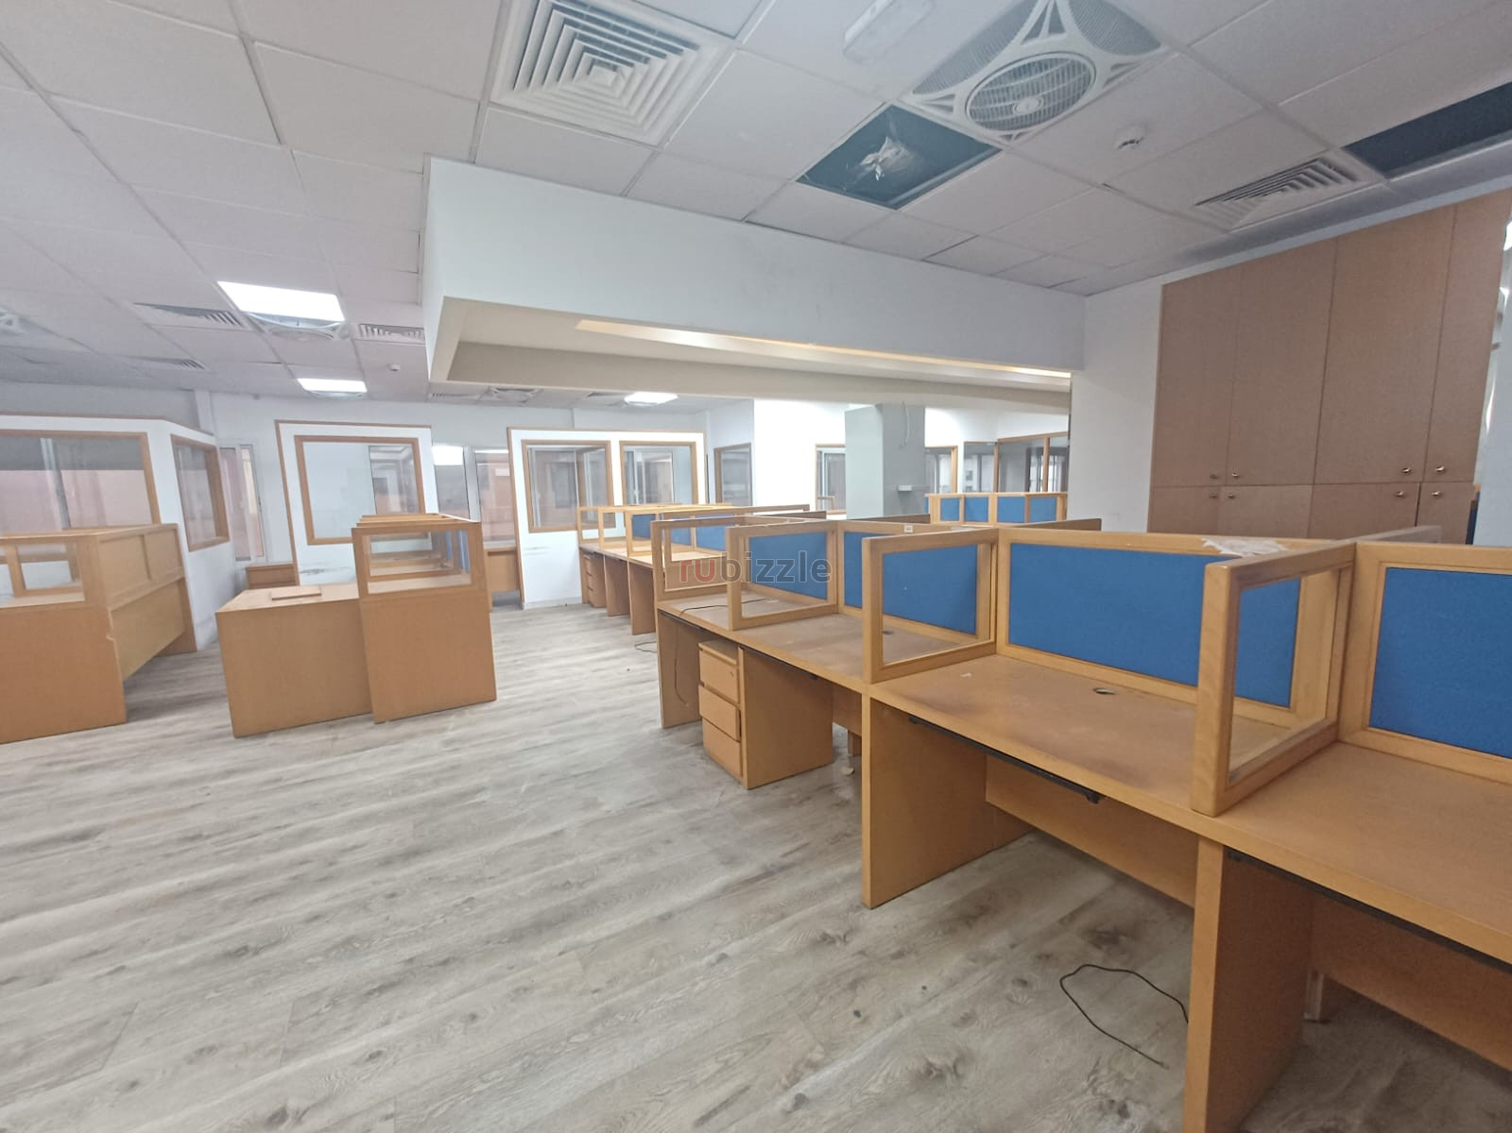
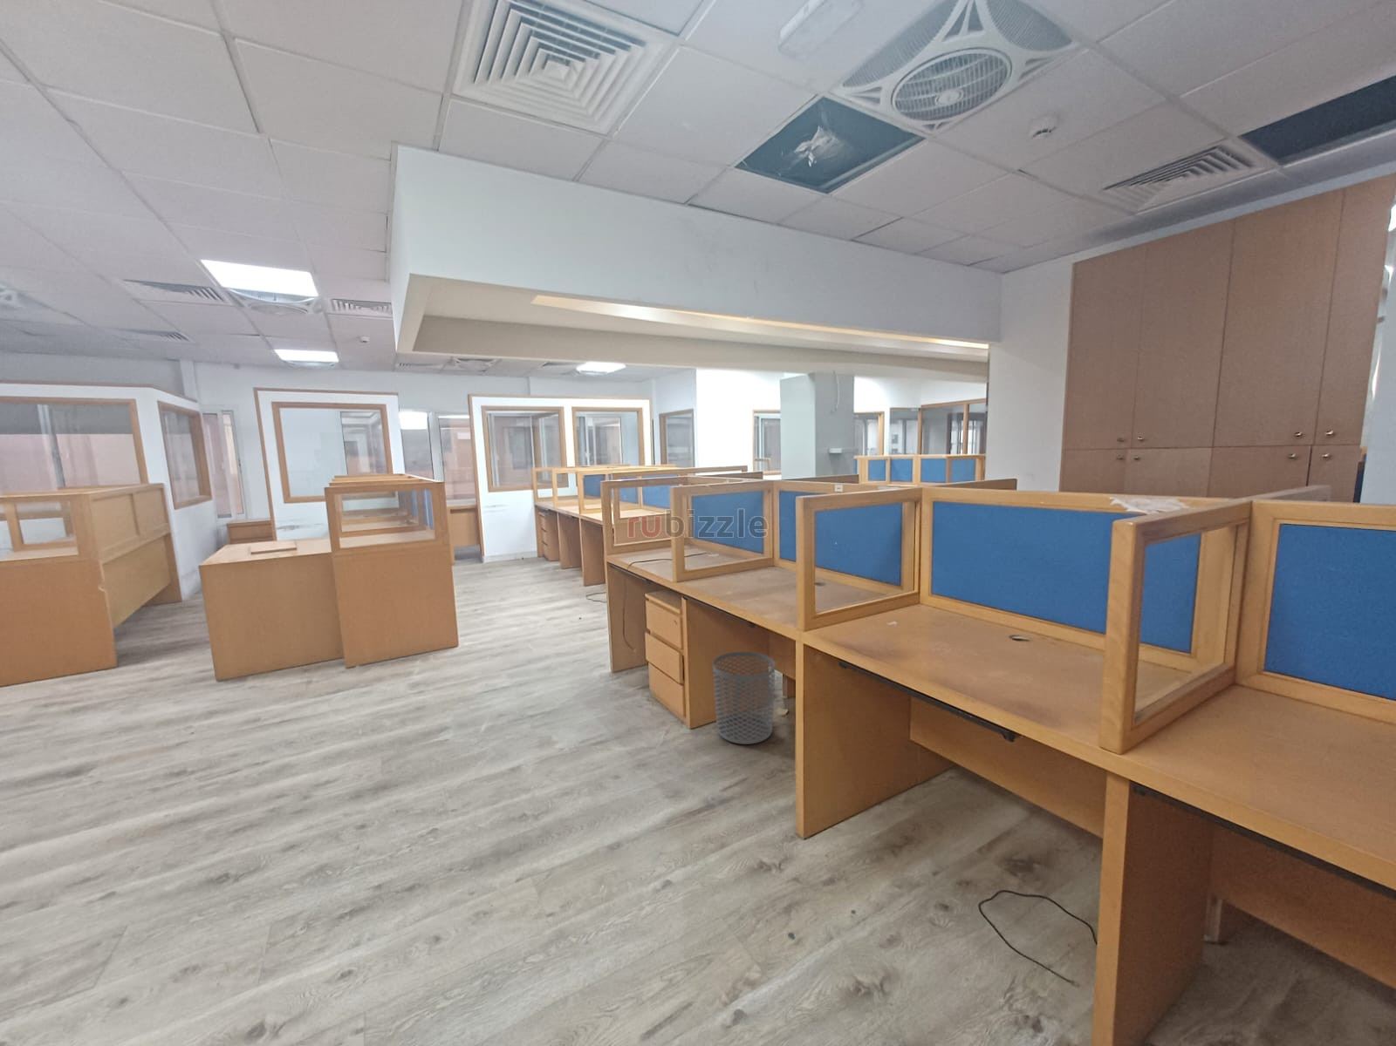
+ waste bin [712,652,776,745]
